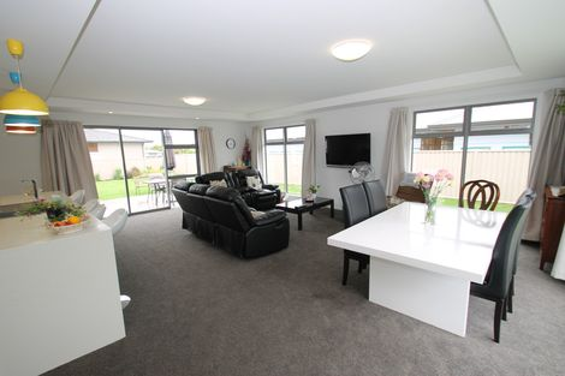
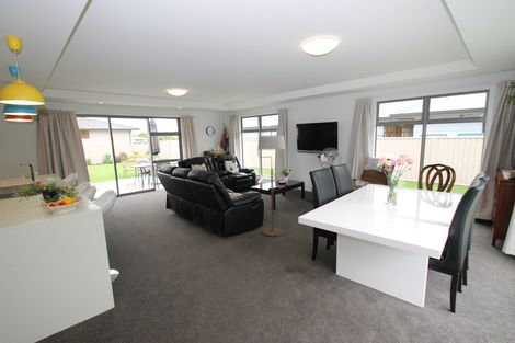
+ floor lamp [256,129,286,237]
